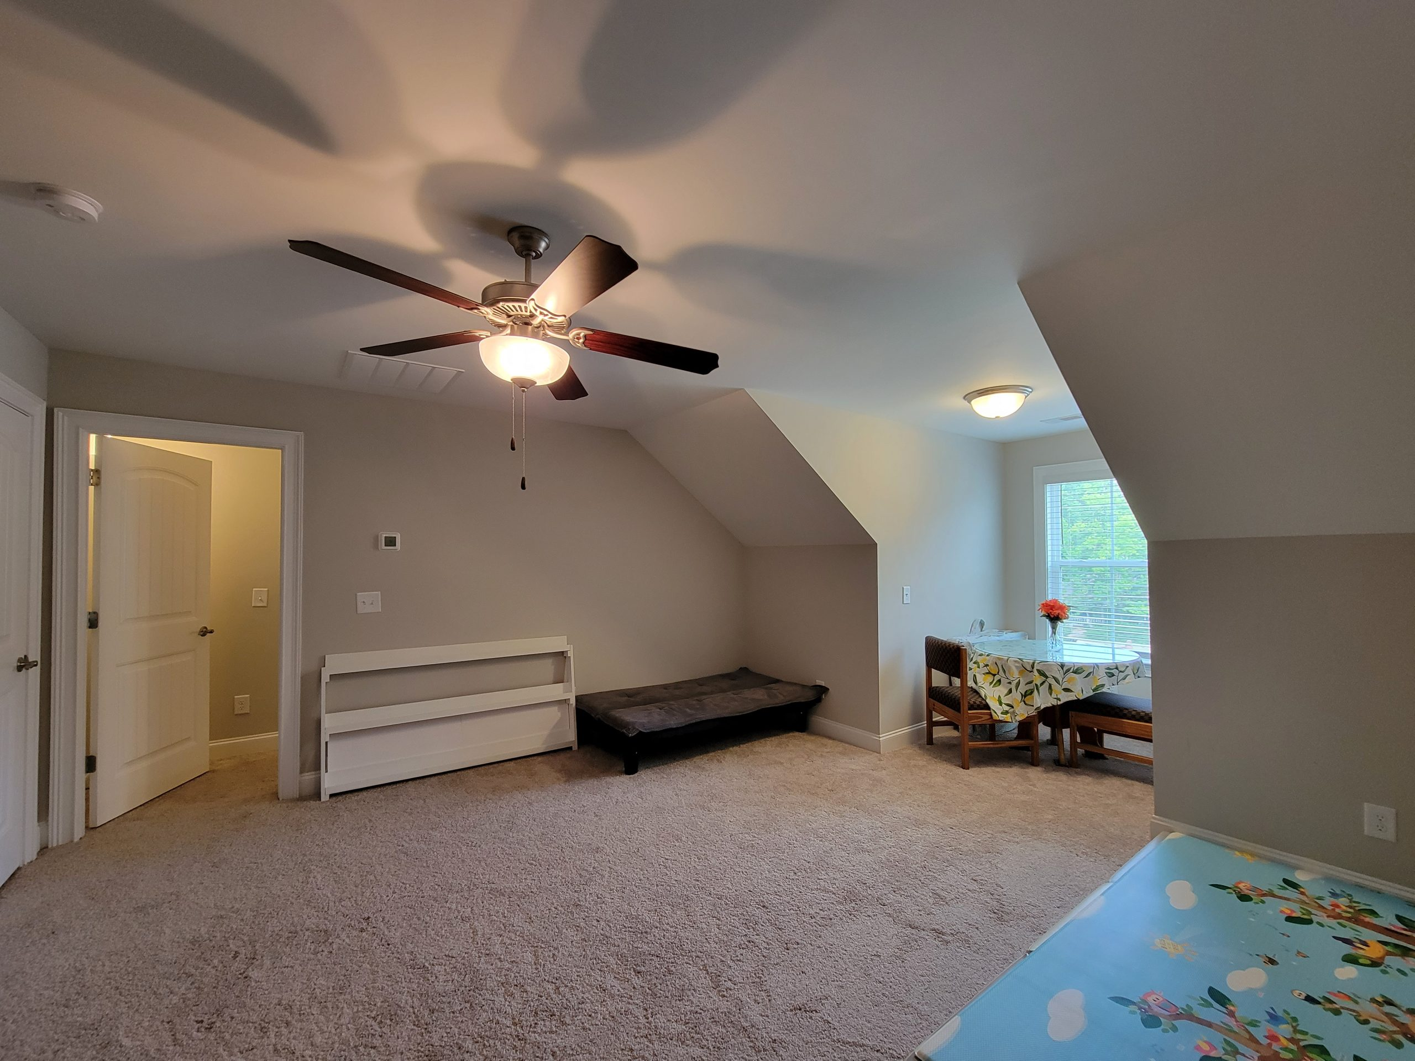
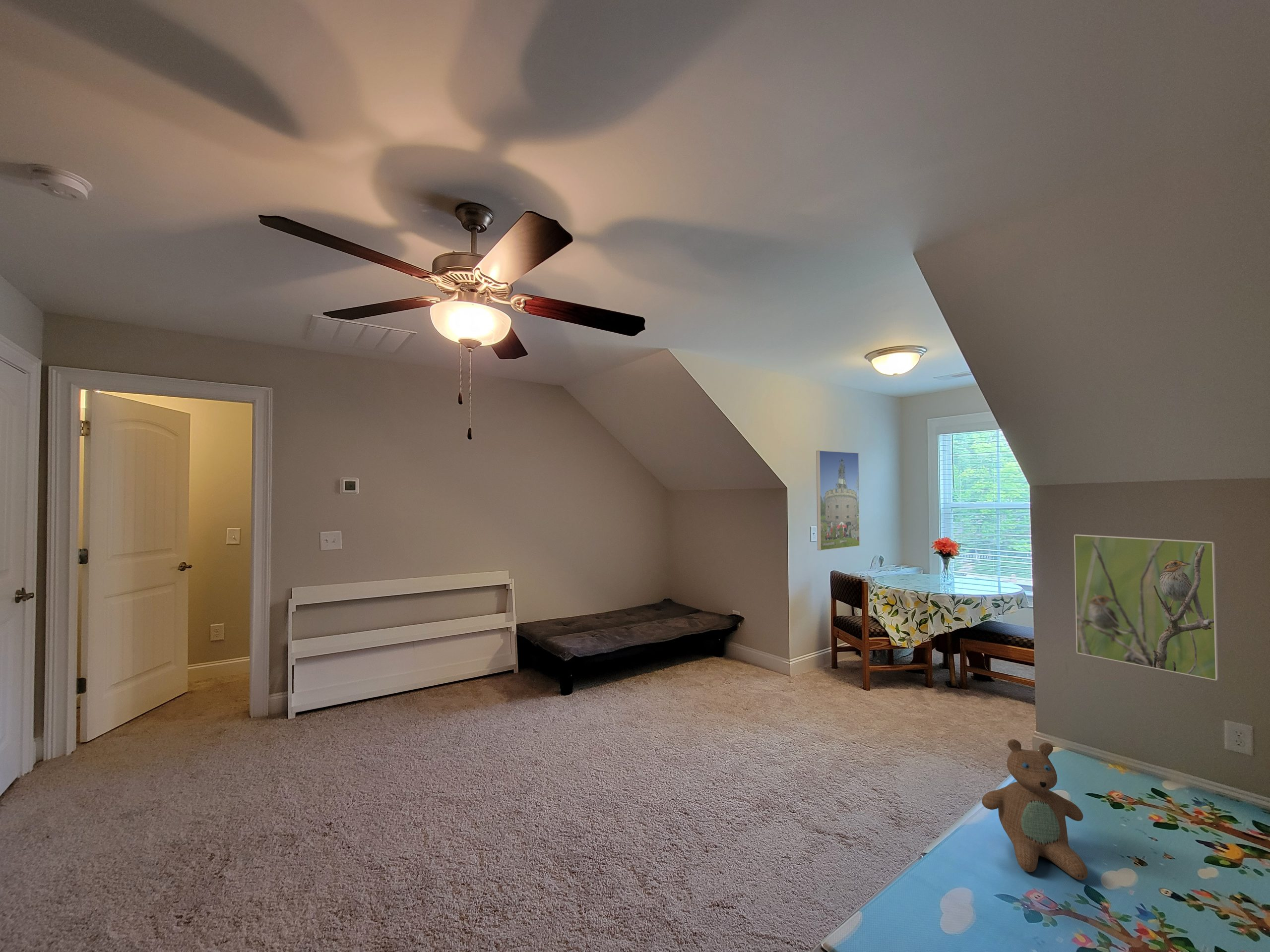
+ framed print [1074,534,1219,681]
+ teddy bear [981,739,1088,881]
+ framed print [816,450,860,551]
